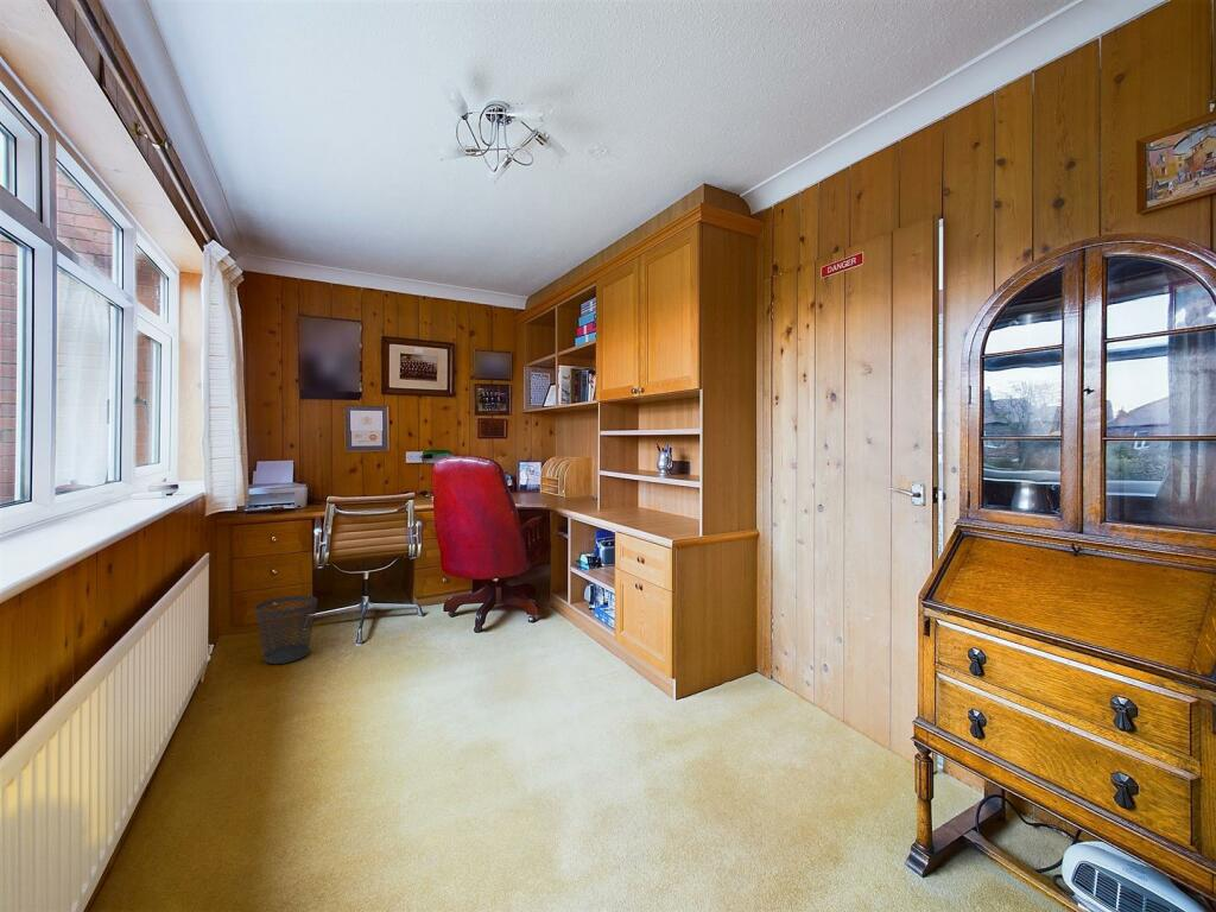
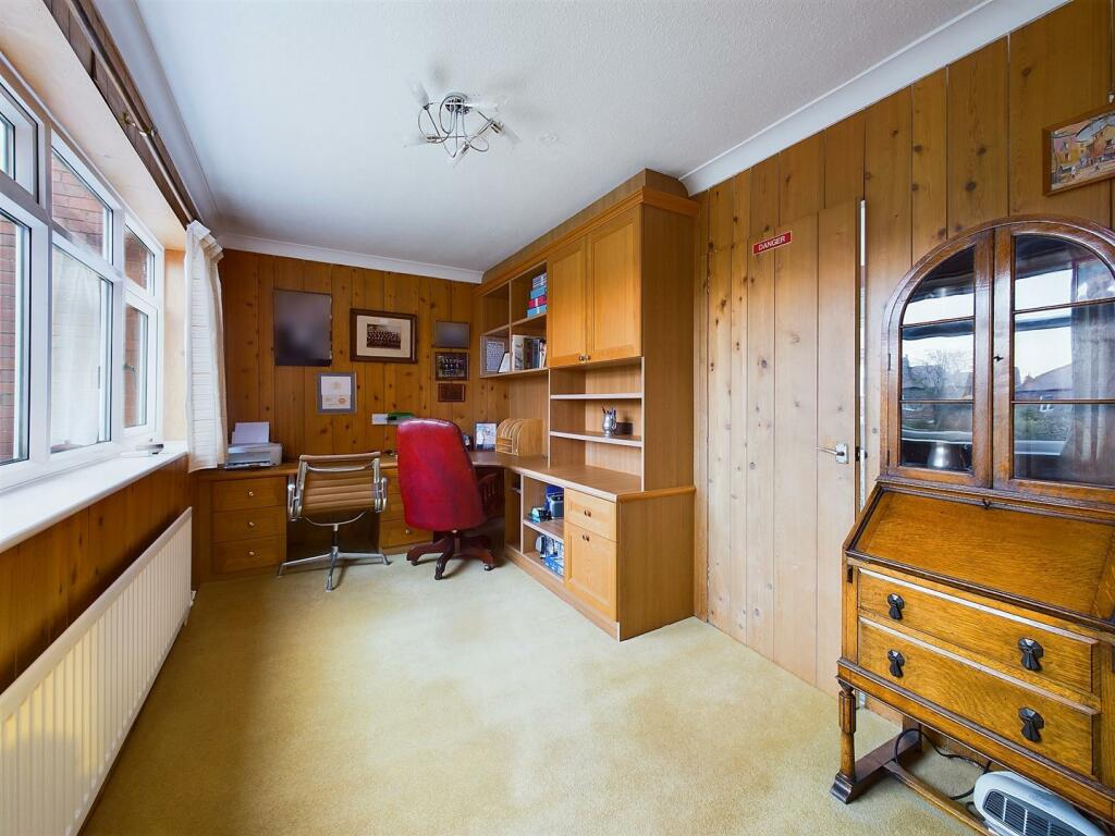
- wastebasket [254,595,318,665]
